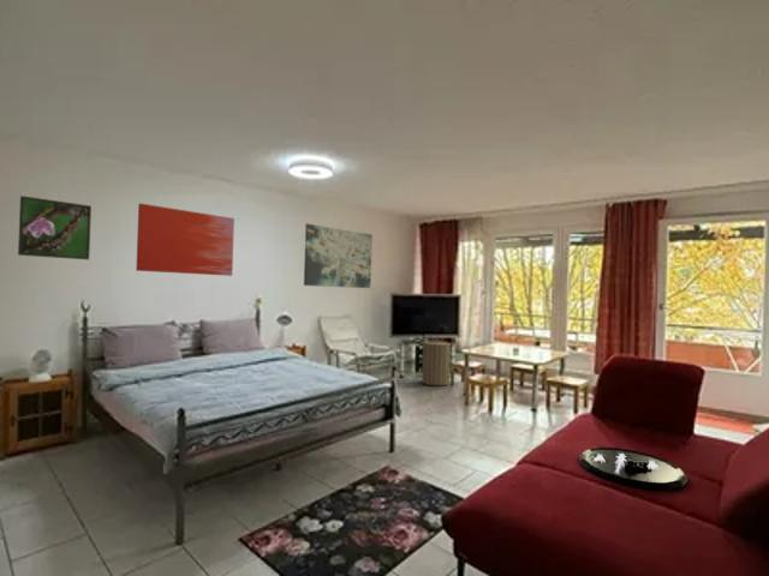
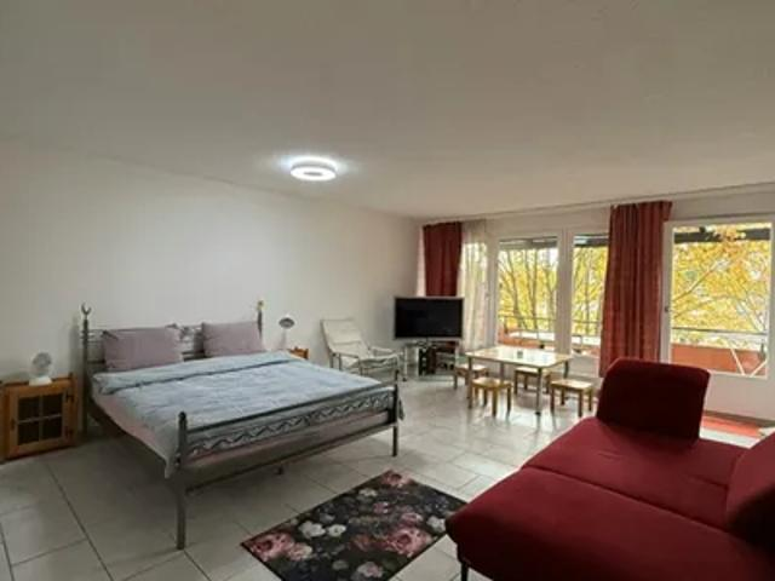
- wall art [135,203,236,277]
- wall art [303,223,374,289]
- decorative tray [578,446,688,491]
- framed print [17,194,93,260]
- laundry hamper [421,336,452,386]
